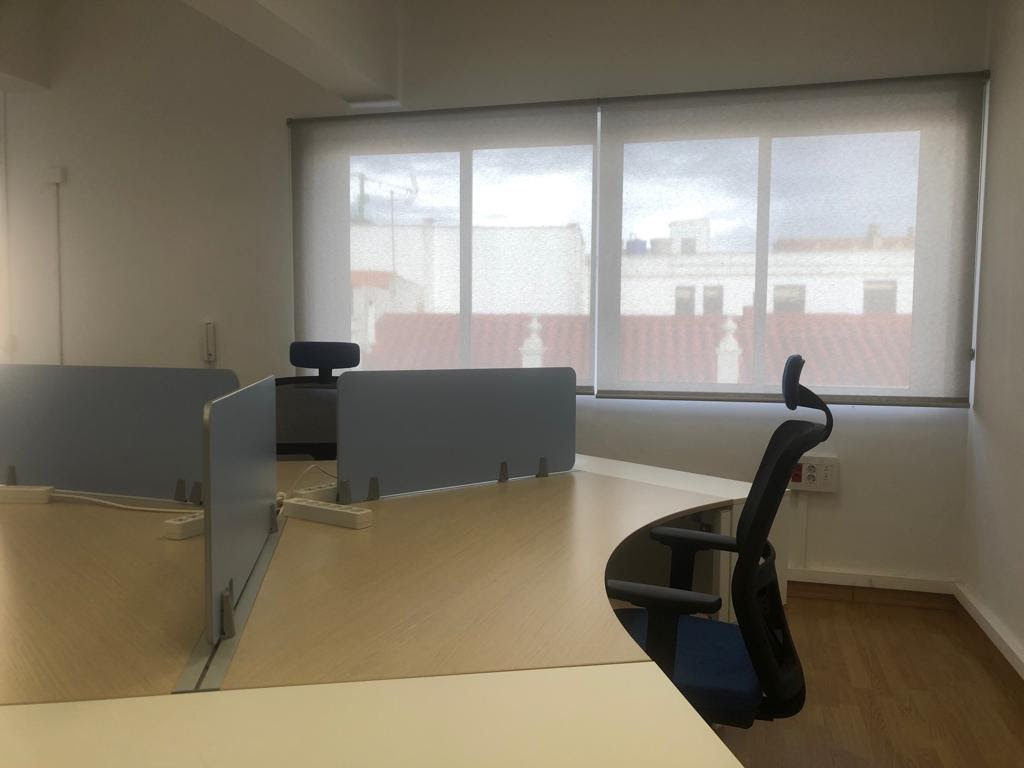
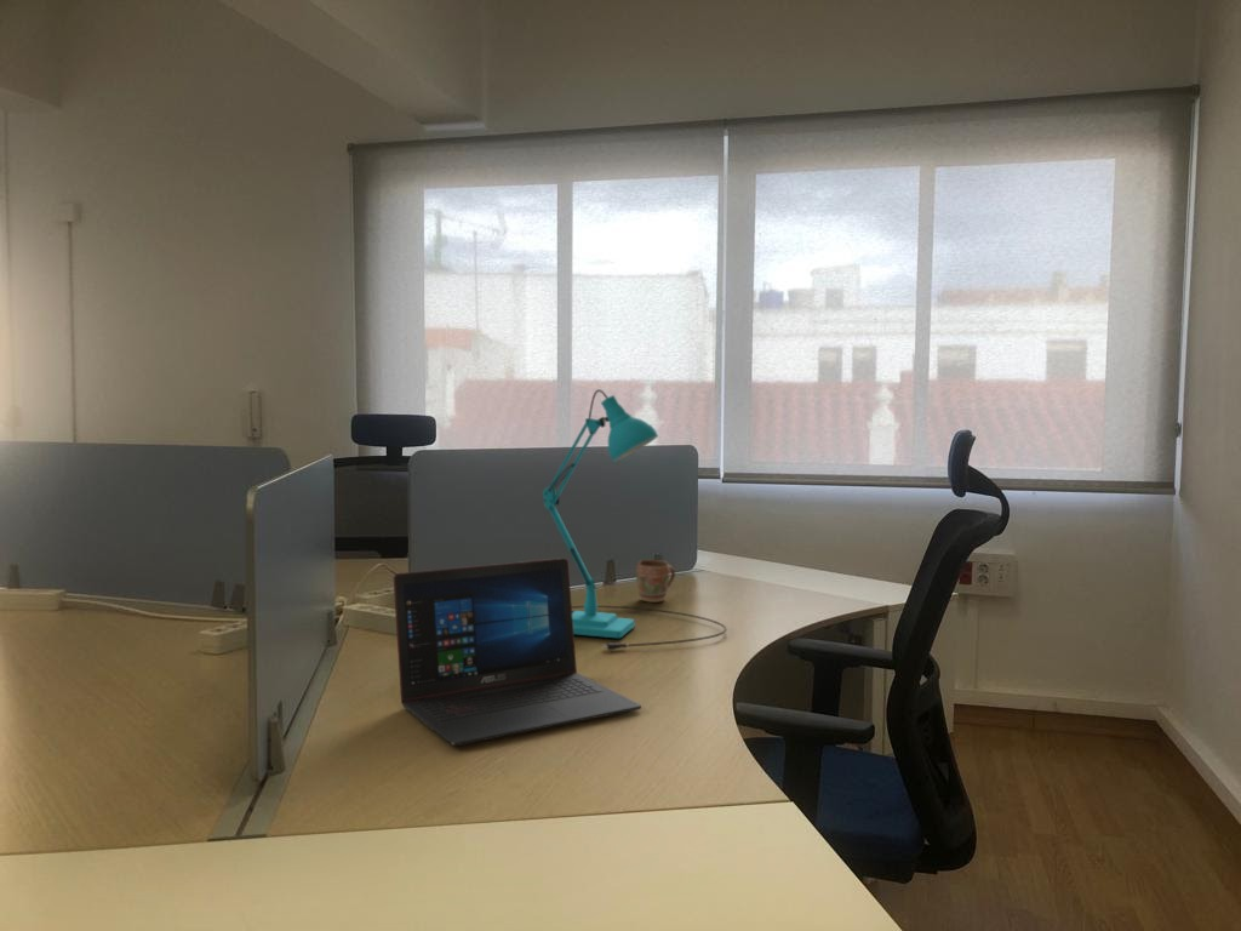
+ mug [635,559,676,604]
+ laptop [393,556,642,747]
+ desk lamp [542,388,728,651]
